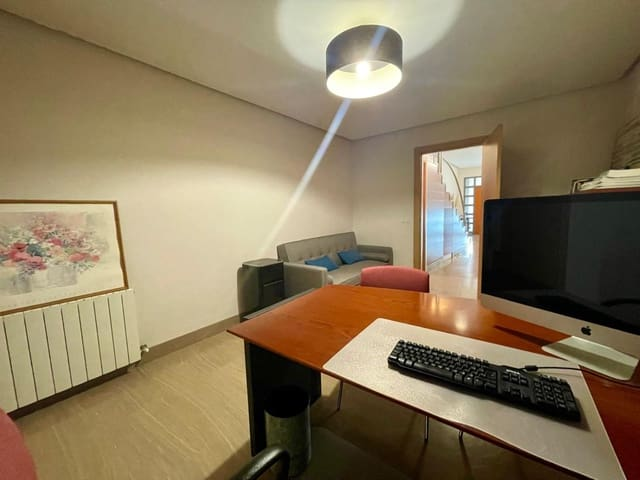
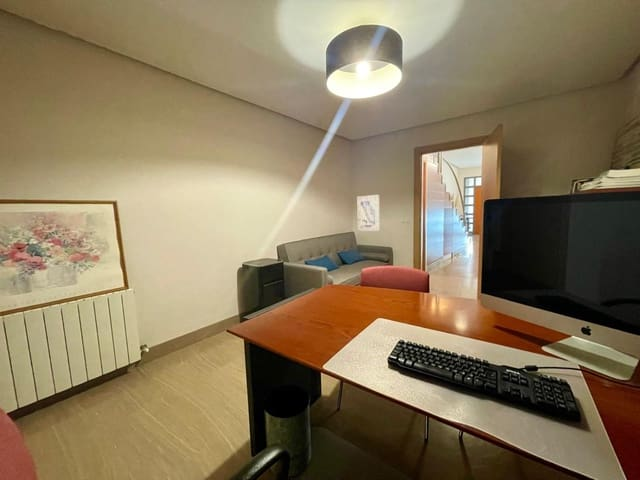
+ wall art [356,194,381,232]
